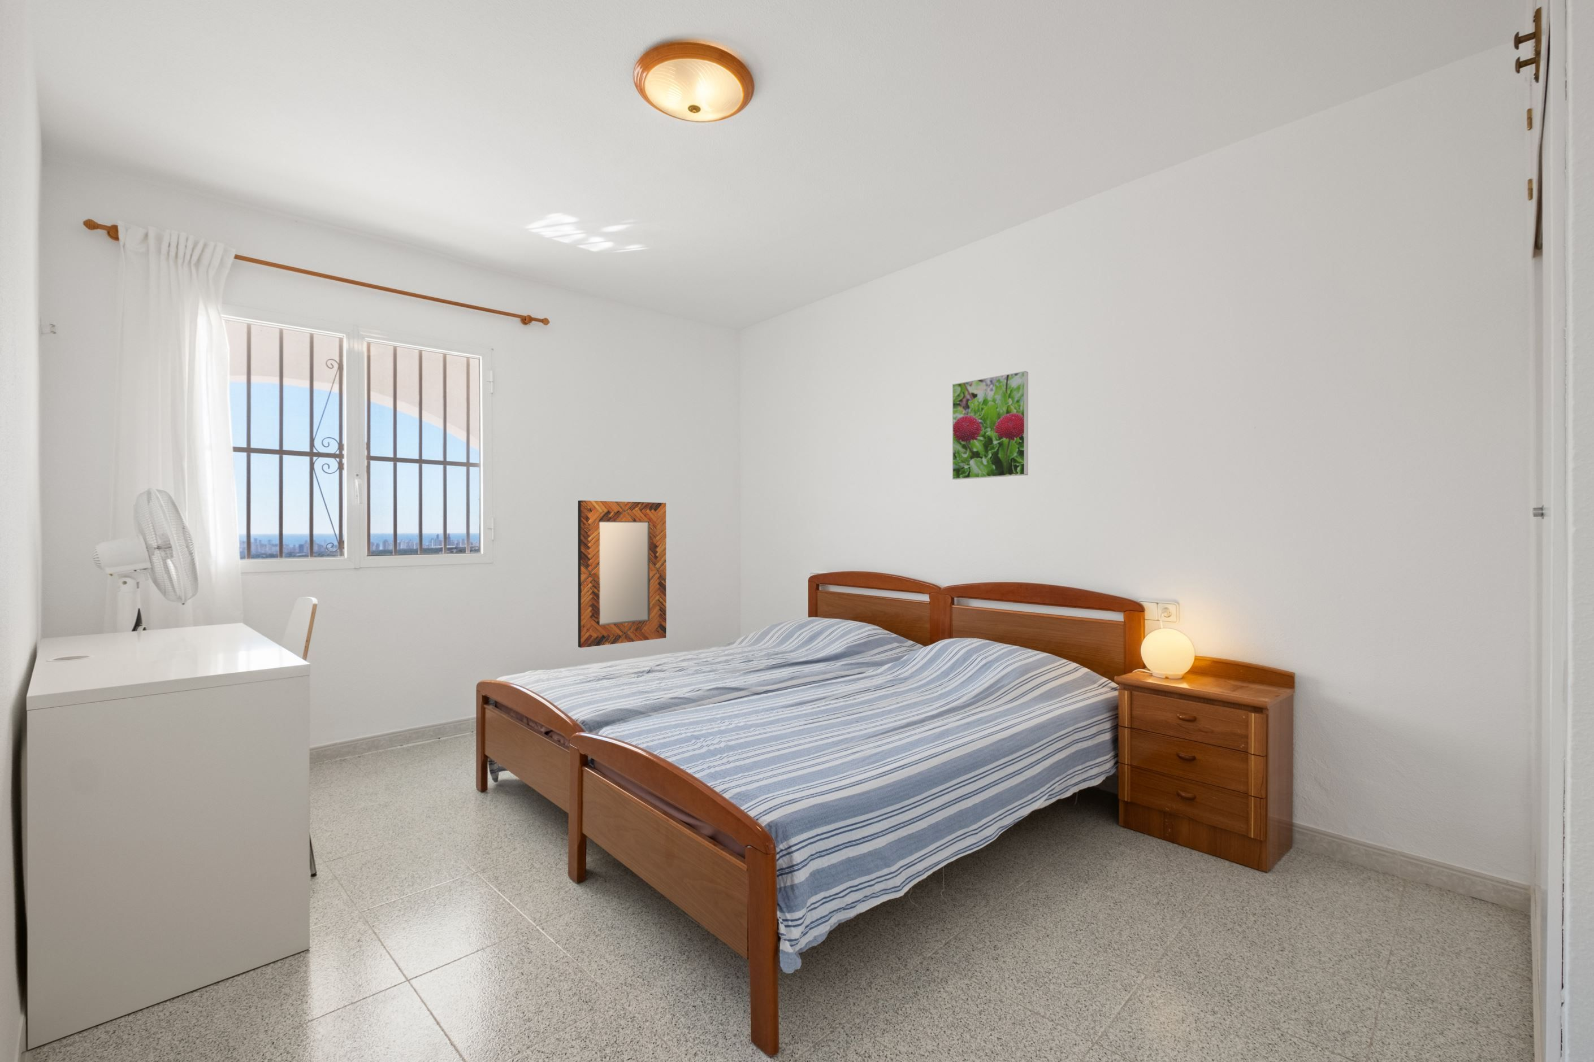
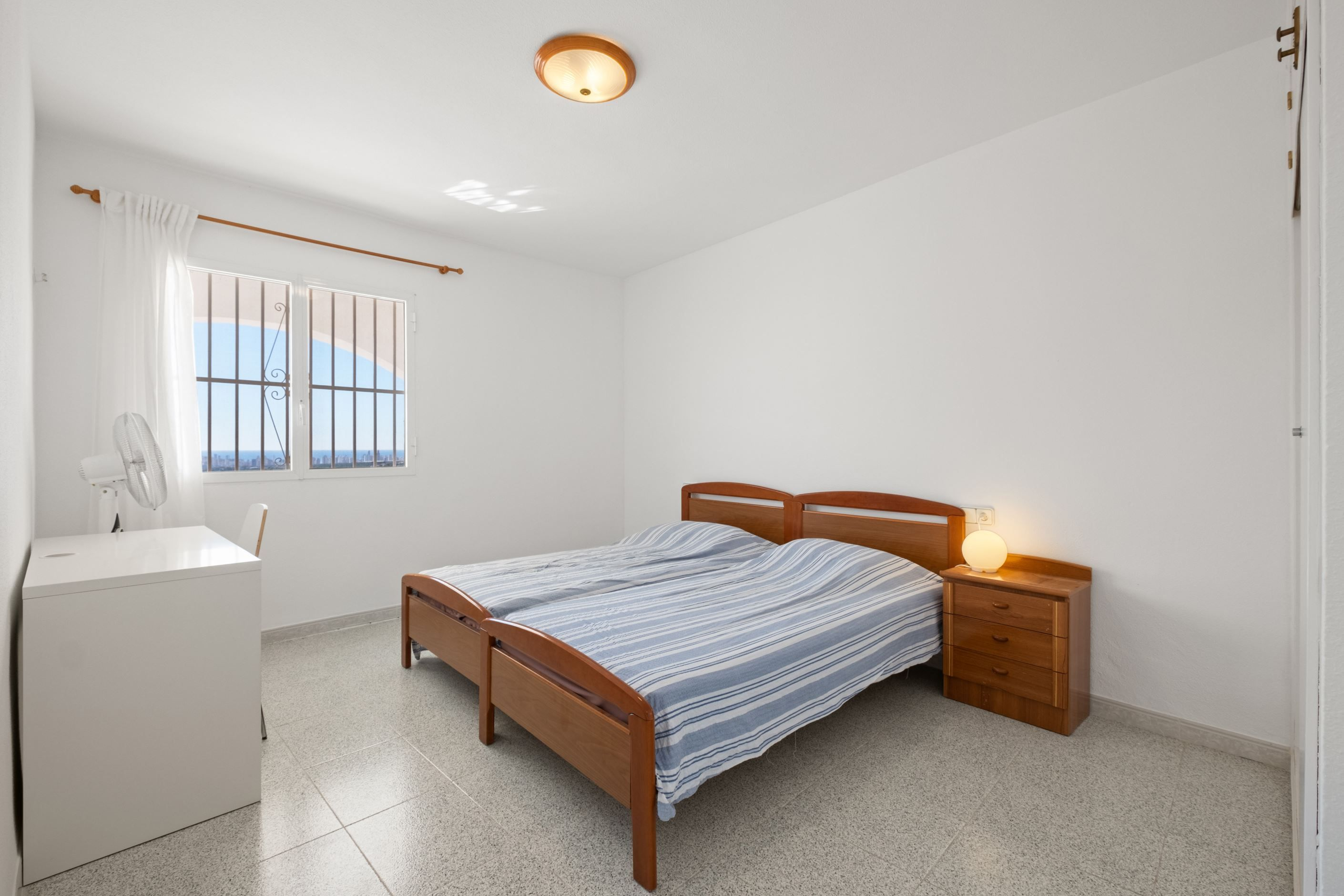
- home mirror [578,500,667,648]
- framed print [952,371,1028,480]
